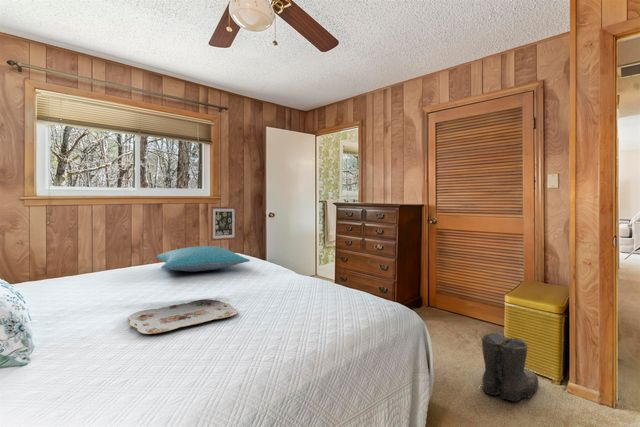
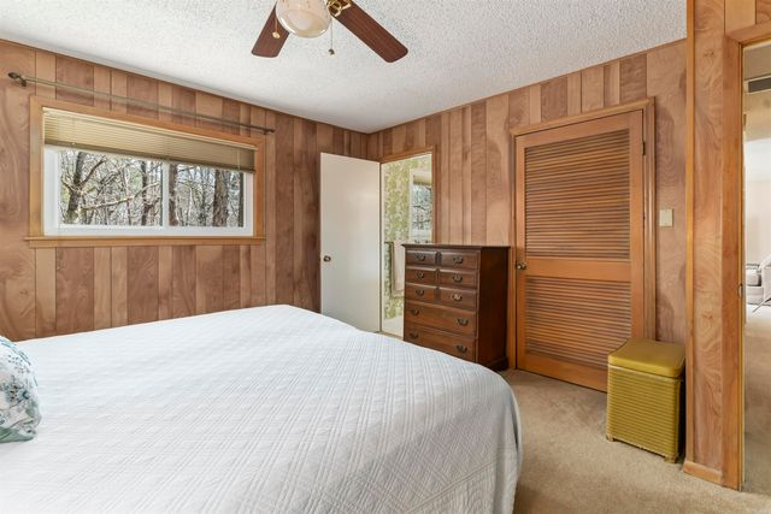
- pillow [155,245,251,272]
- serving tray [127,298,239,335]
- wall art [210,206,238,242]
- boots [480,332,540,402]
